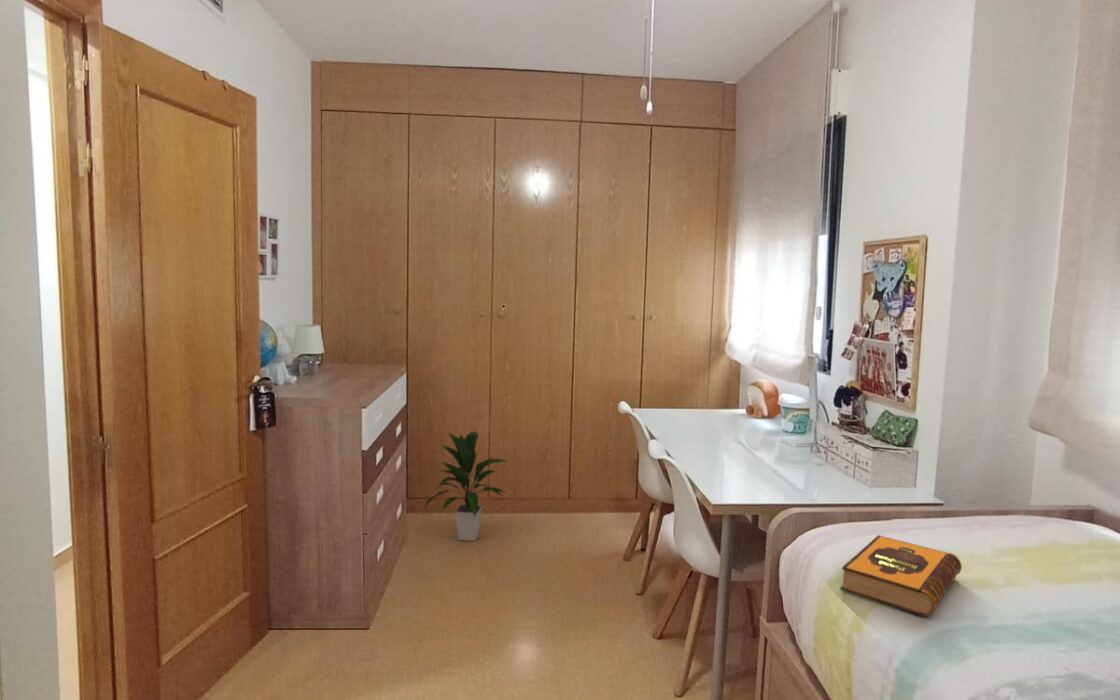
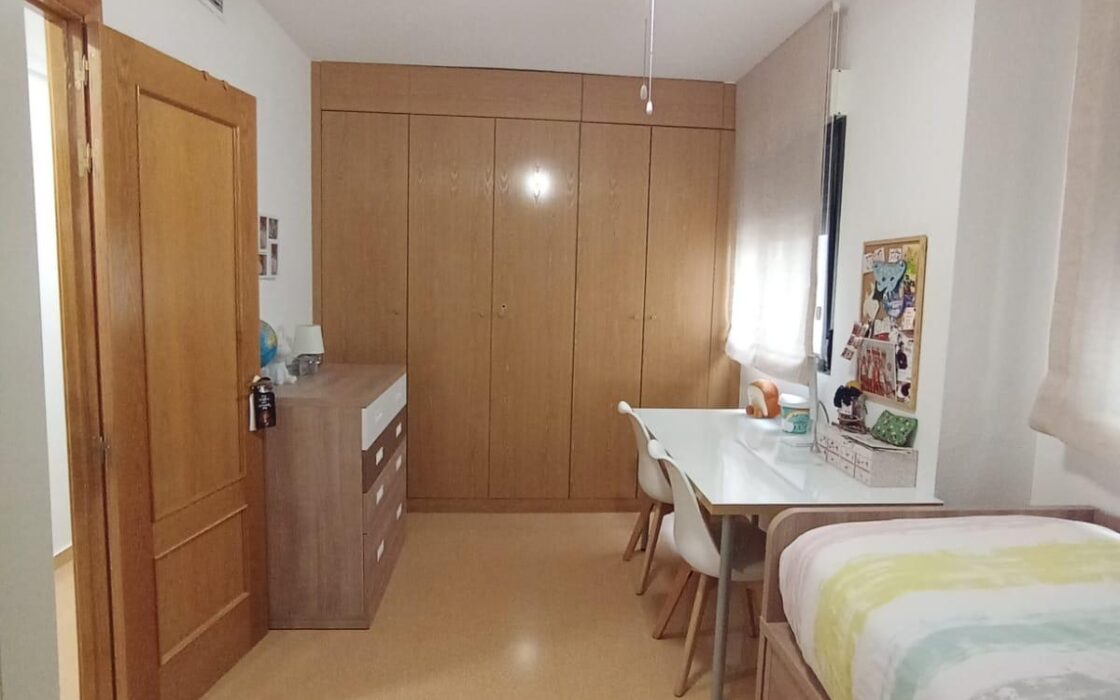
- hardback book [839,534,963,617]
- indoor plant [423,430,512,542]
